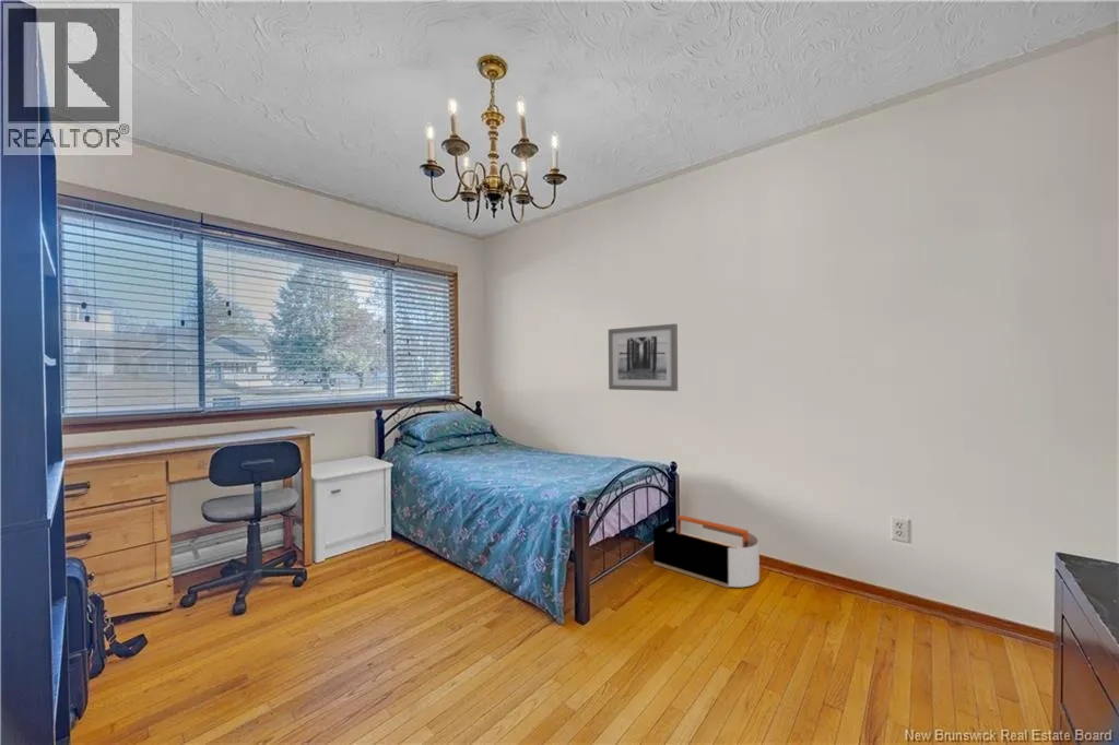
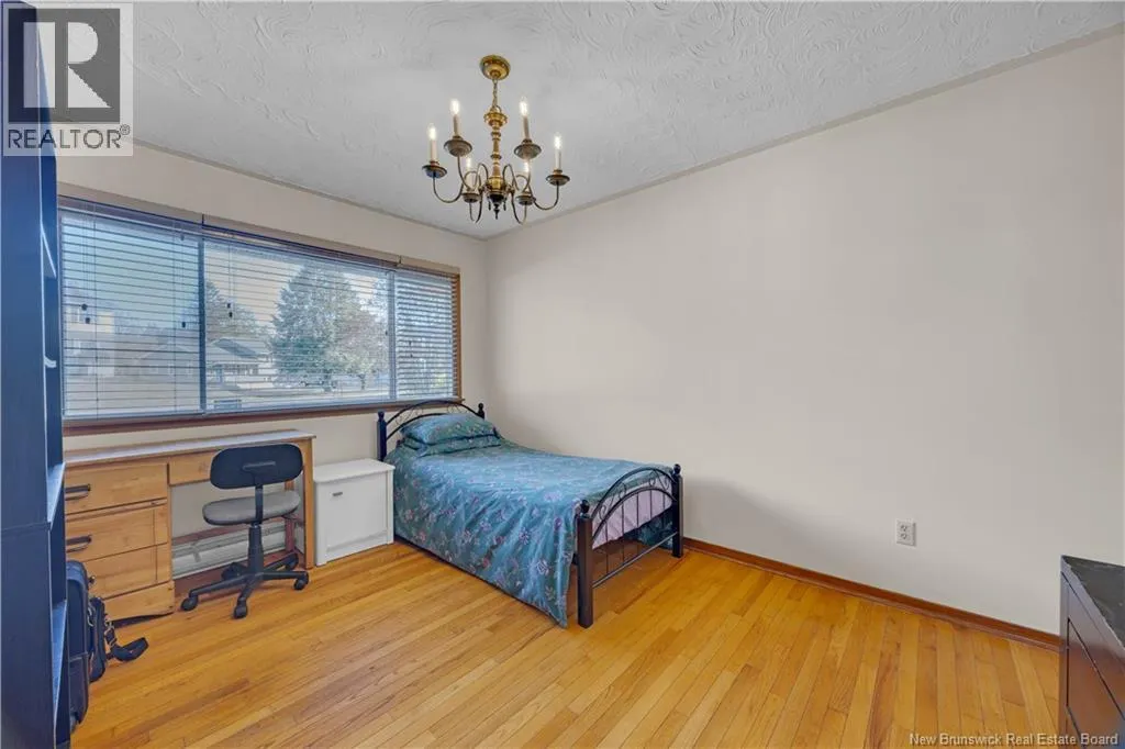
- storage bin [652,513,761,589]
- wall art [608,322,679,392]
